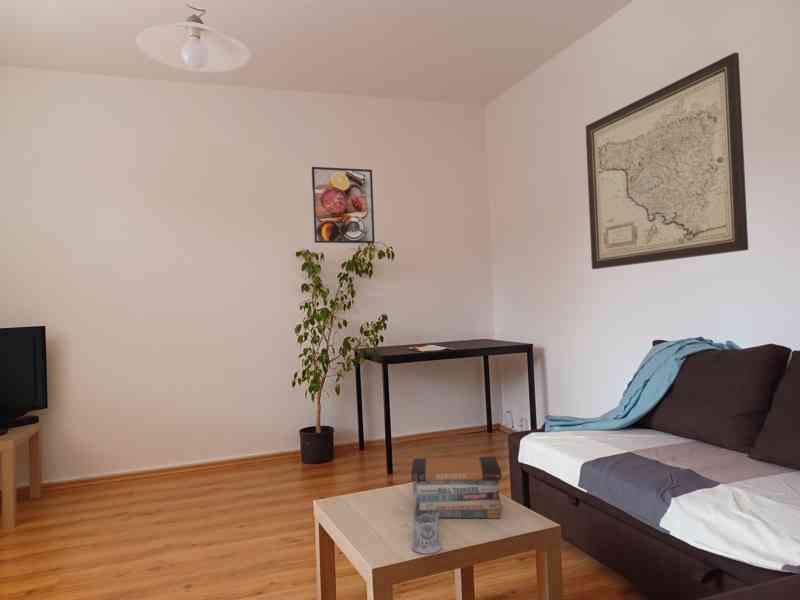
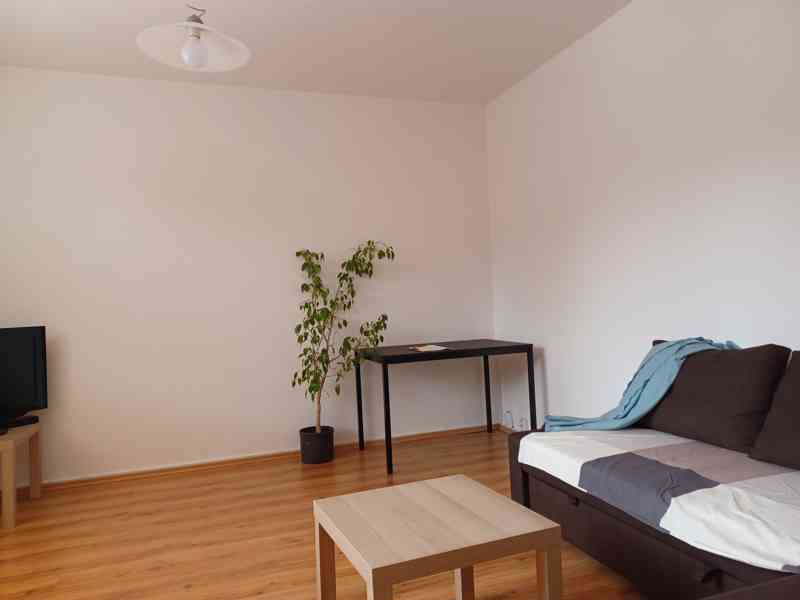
- tea glass holder [395,506,443,555]
- wall art [585,51,749,270]
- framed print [311,166,376,244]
- book stack [410,456,502,519]
